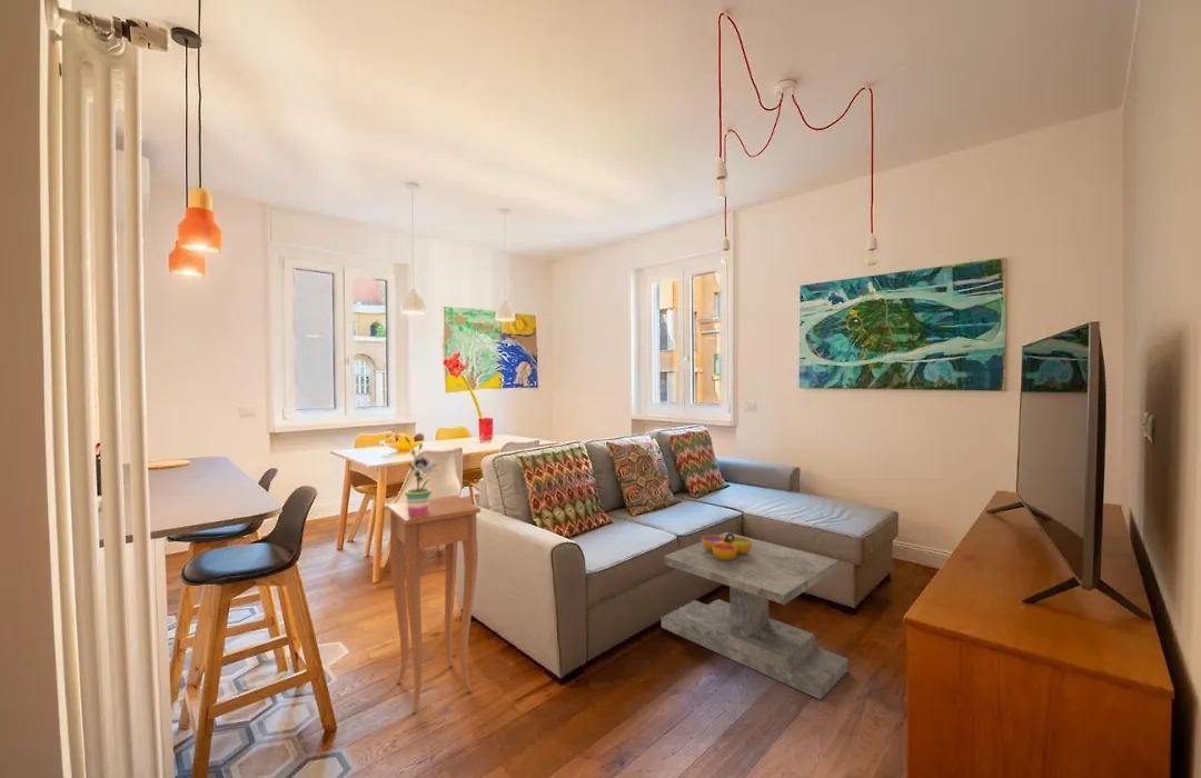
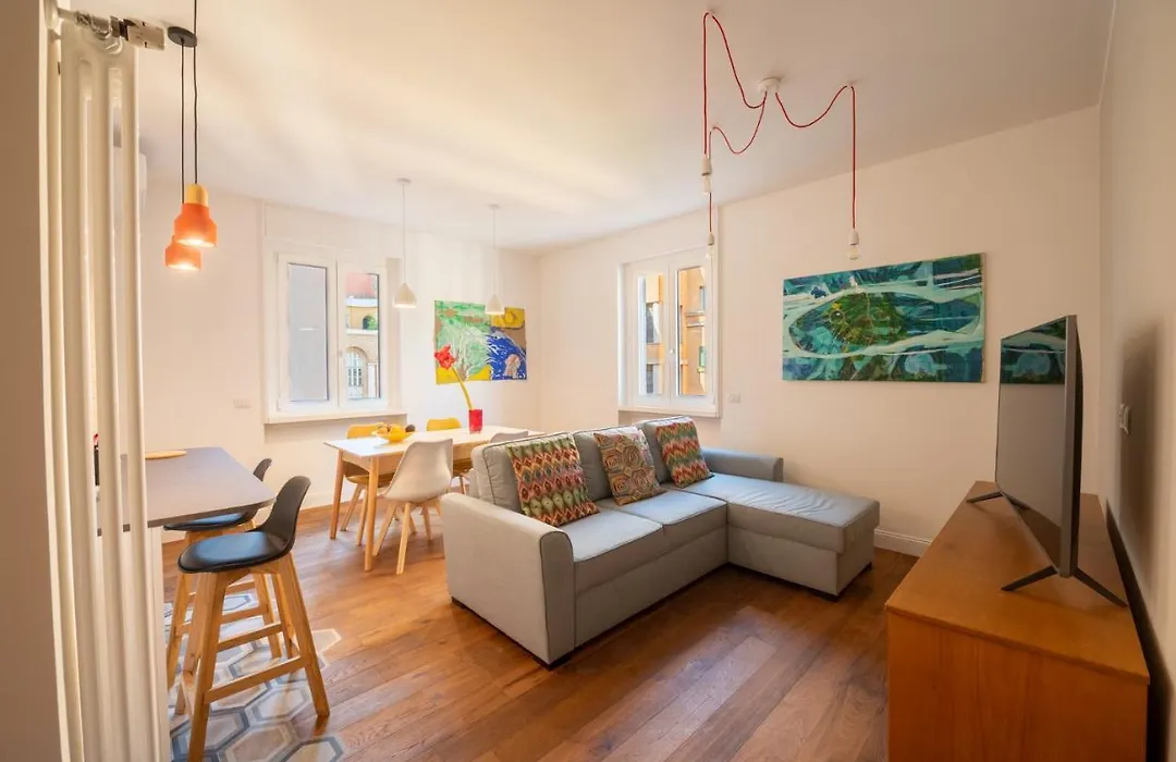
- potted plant [404,435,439,515]
- side table [386,495,482,715]
- decorative bowl [701,532,752,560]
- coffee table [661,531,850,700]
